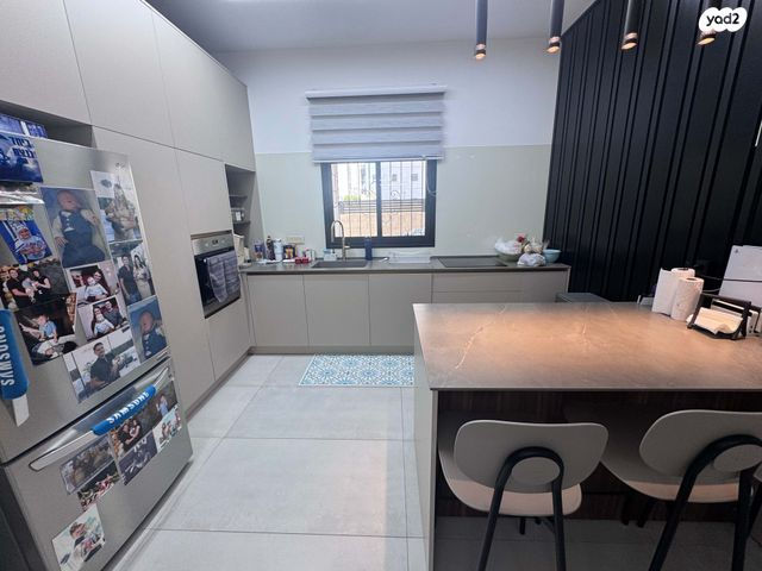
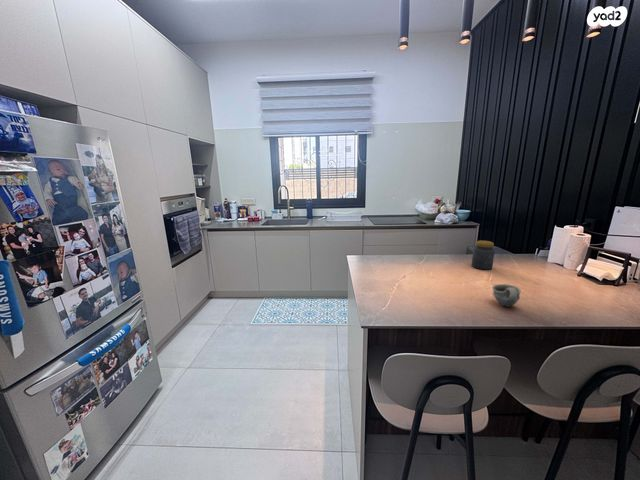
+ jar [471,240,496,271]
+ cup [491,283,522,308]
